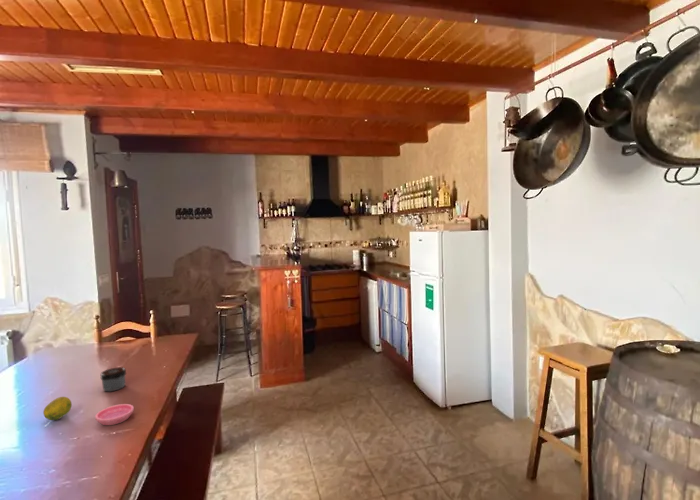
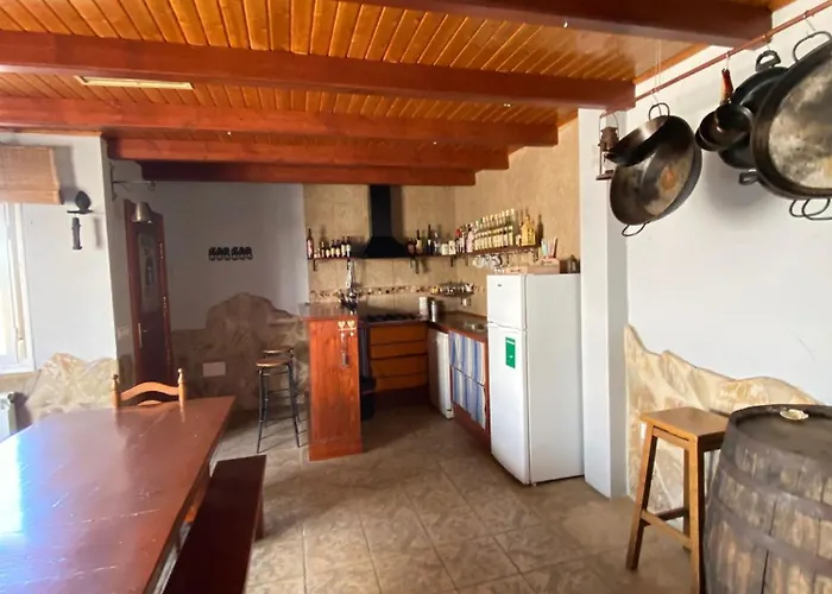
- jar [99,366,127,392]
- fruit [42,396,73,421]
- saucer [94,403,135,426]
